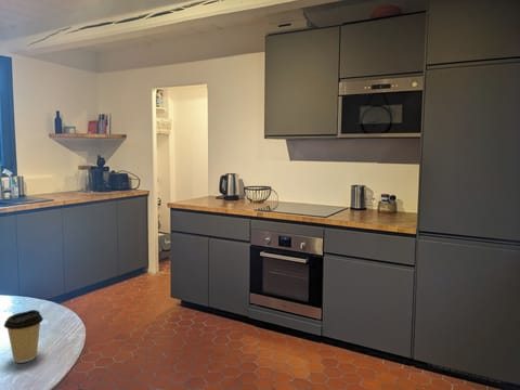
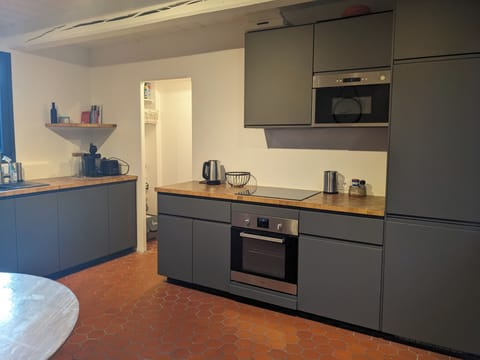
- coffee cup [3,309,44,364]
